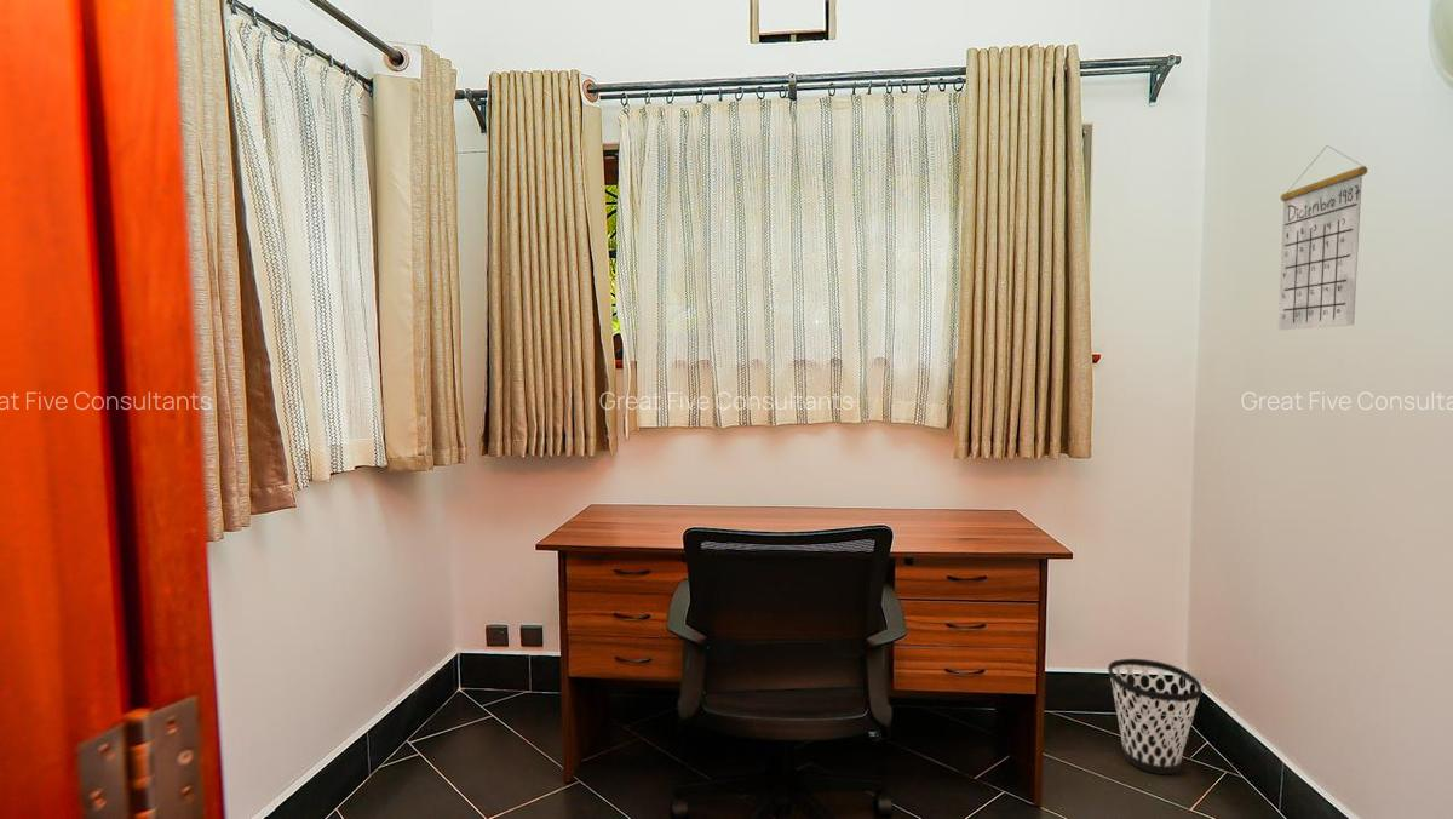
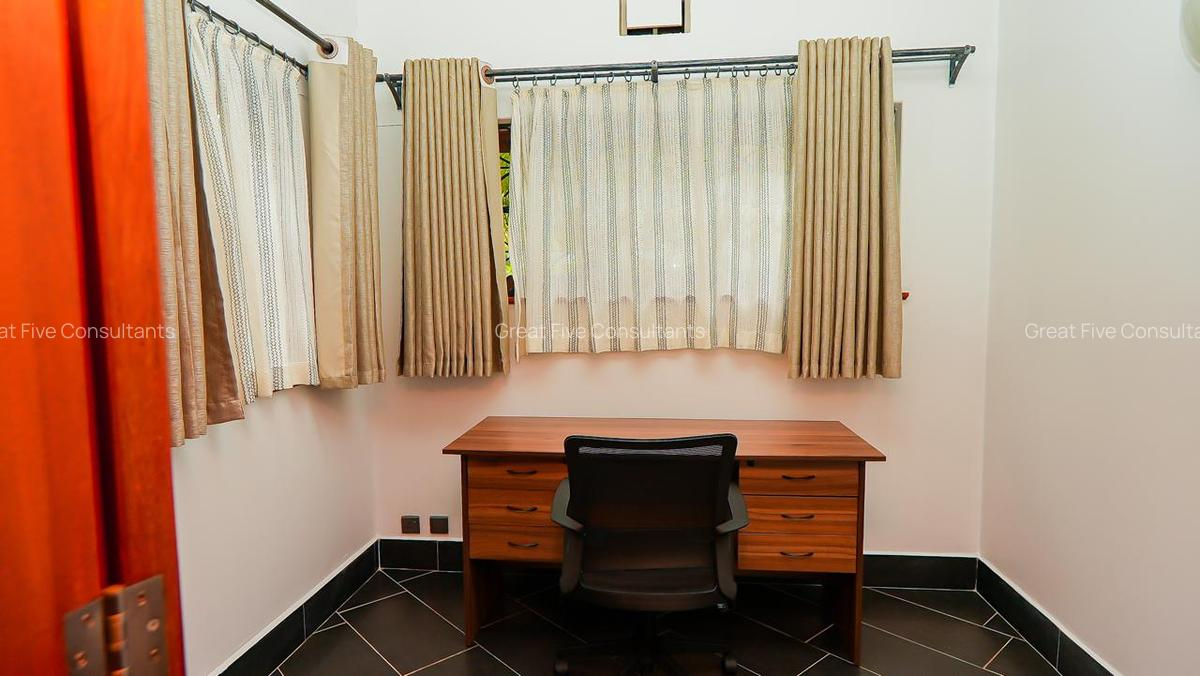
- wastebasket [1107,658,1204,775]
- calendar [1276,144,1368,331]
